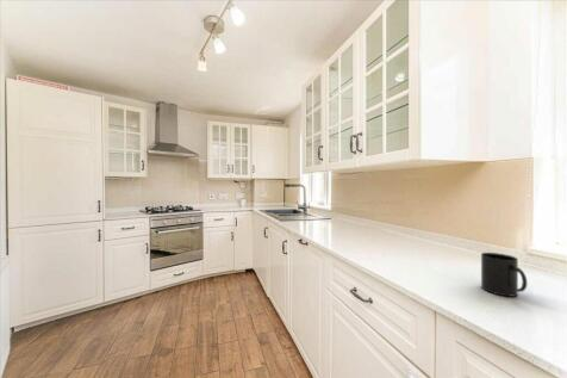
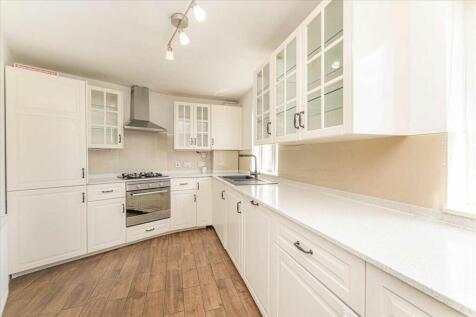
- mug [480,252,529,298]
